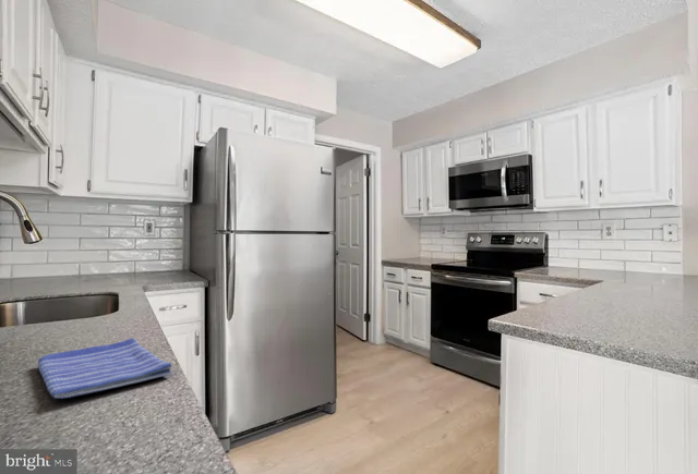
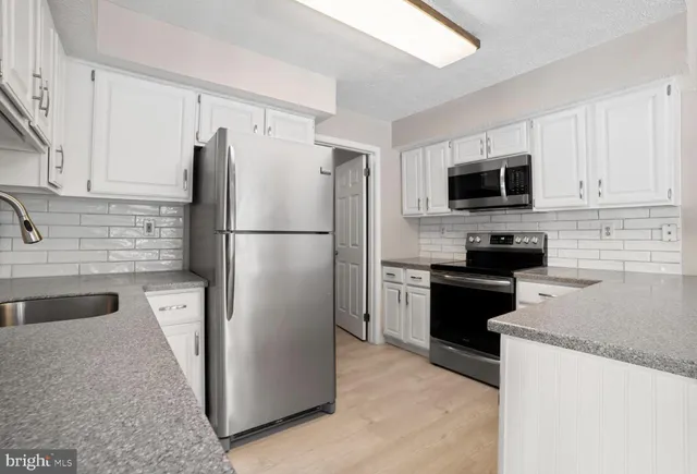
- dish towel [37,337,172,400]
